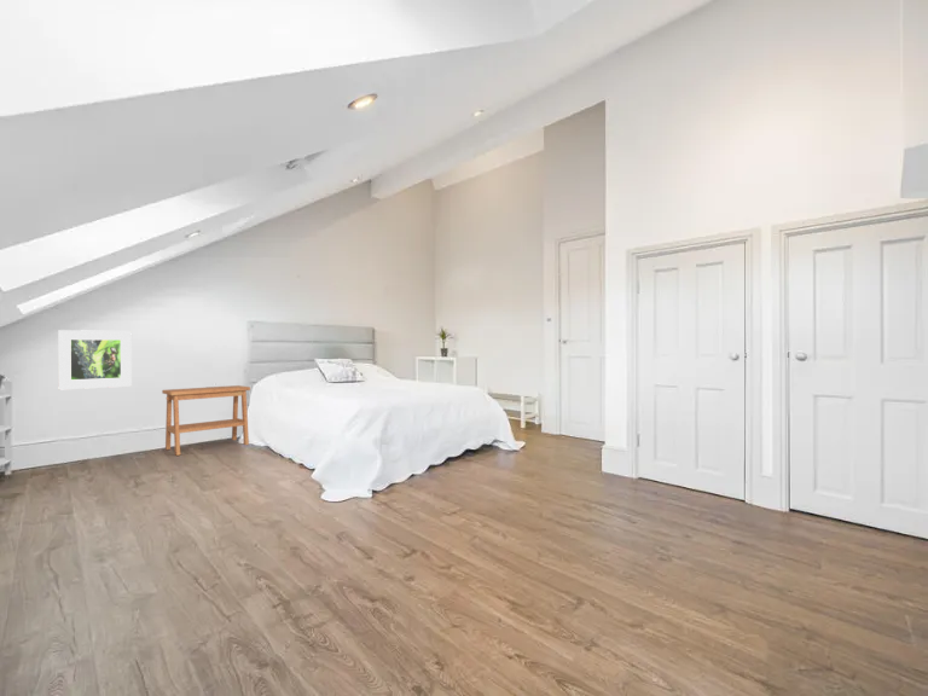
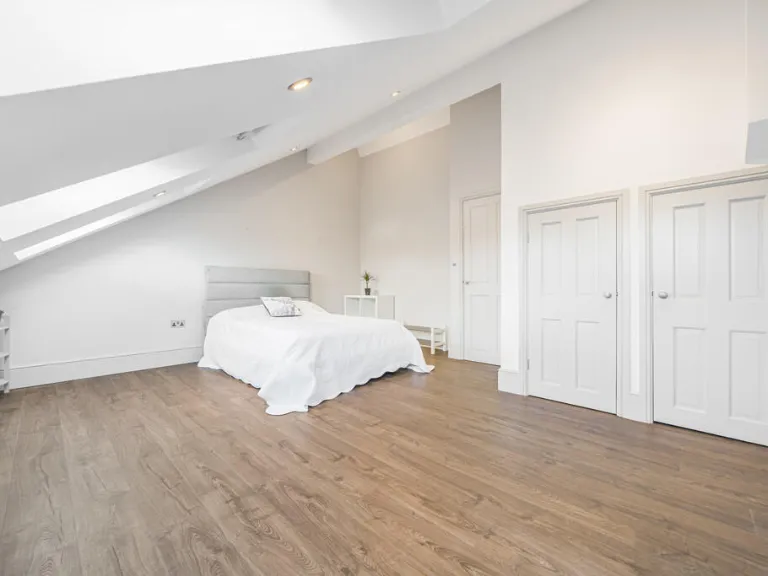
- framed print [57,329,133,392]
- side table [161,384,251,457]
